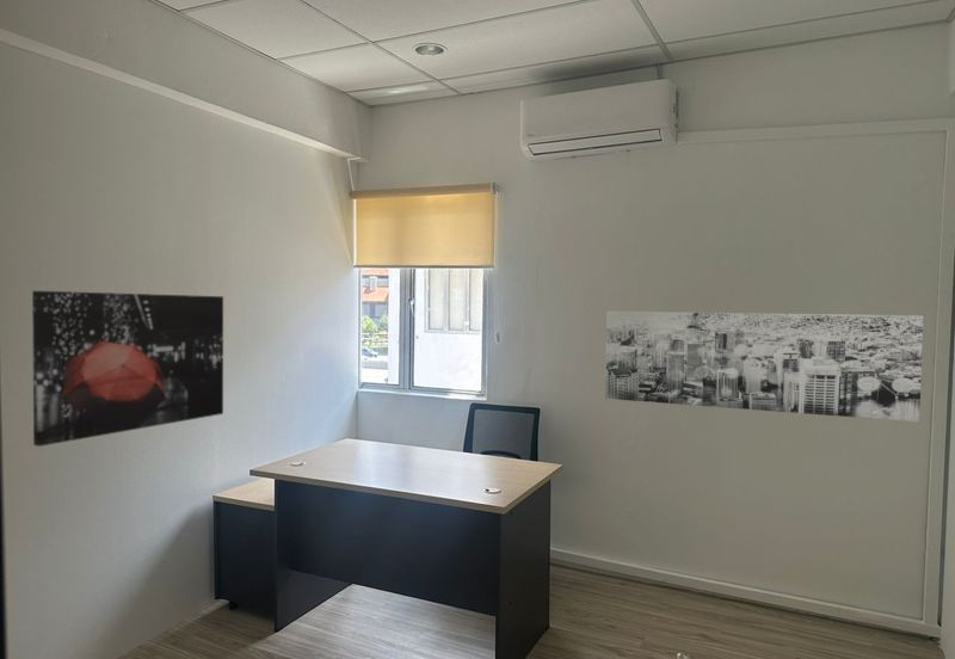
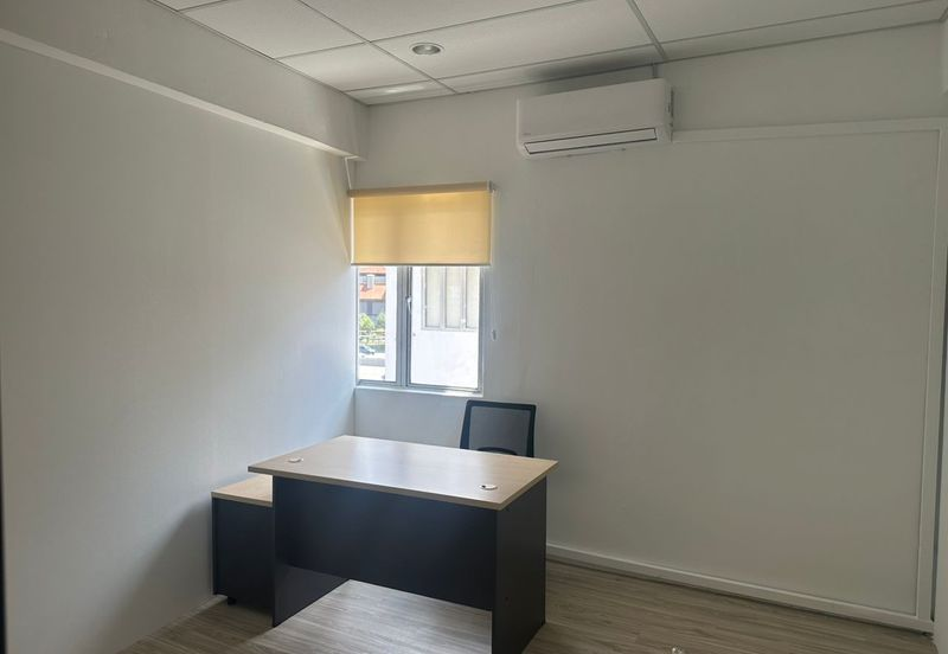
- wall art [31,290,224,448]
- wall art [604,310,924,423]
